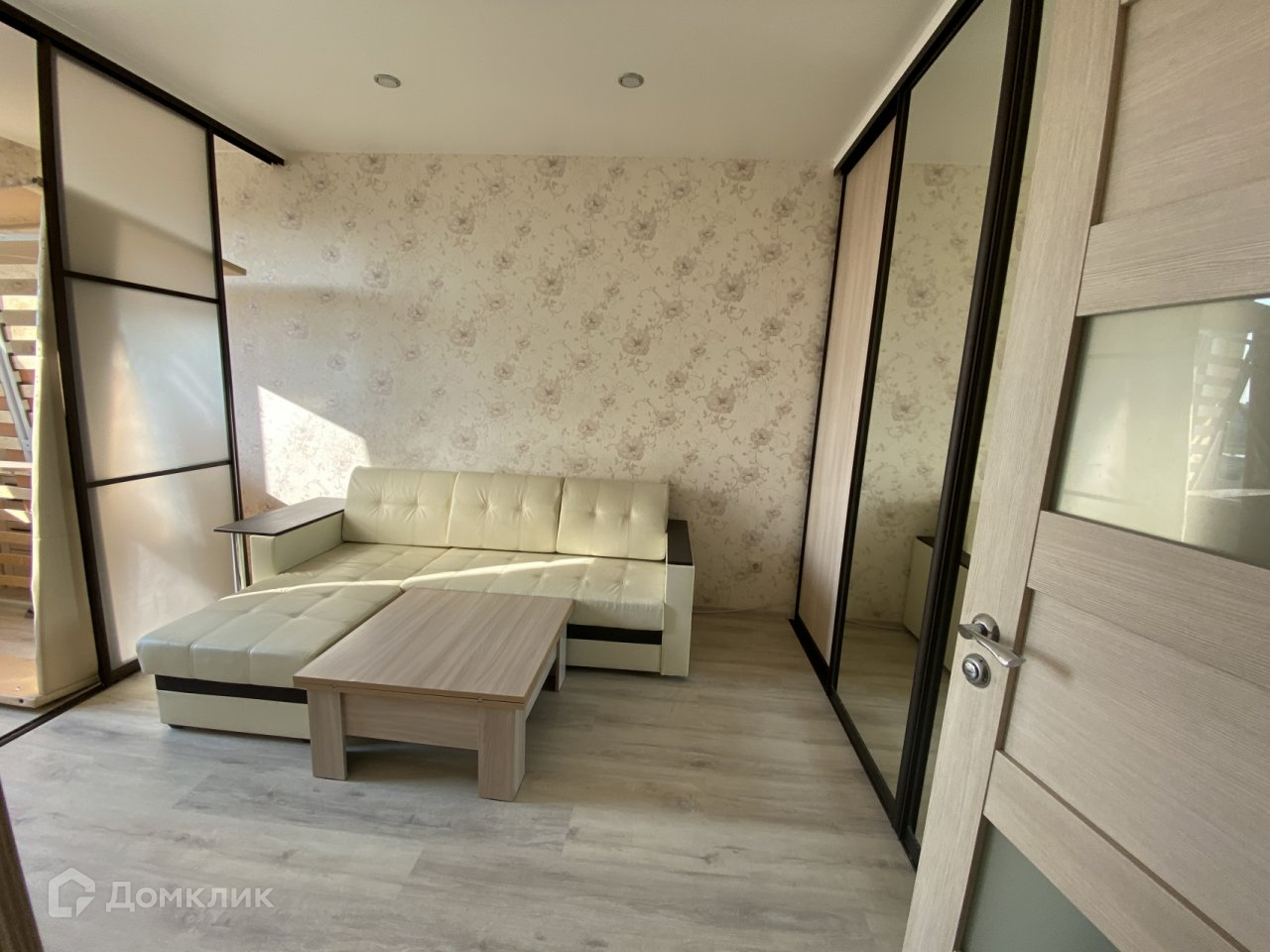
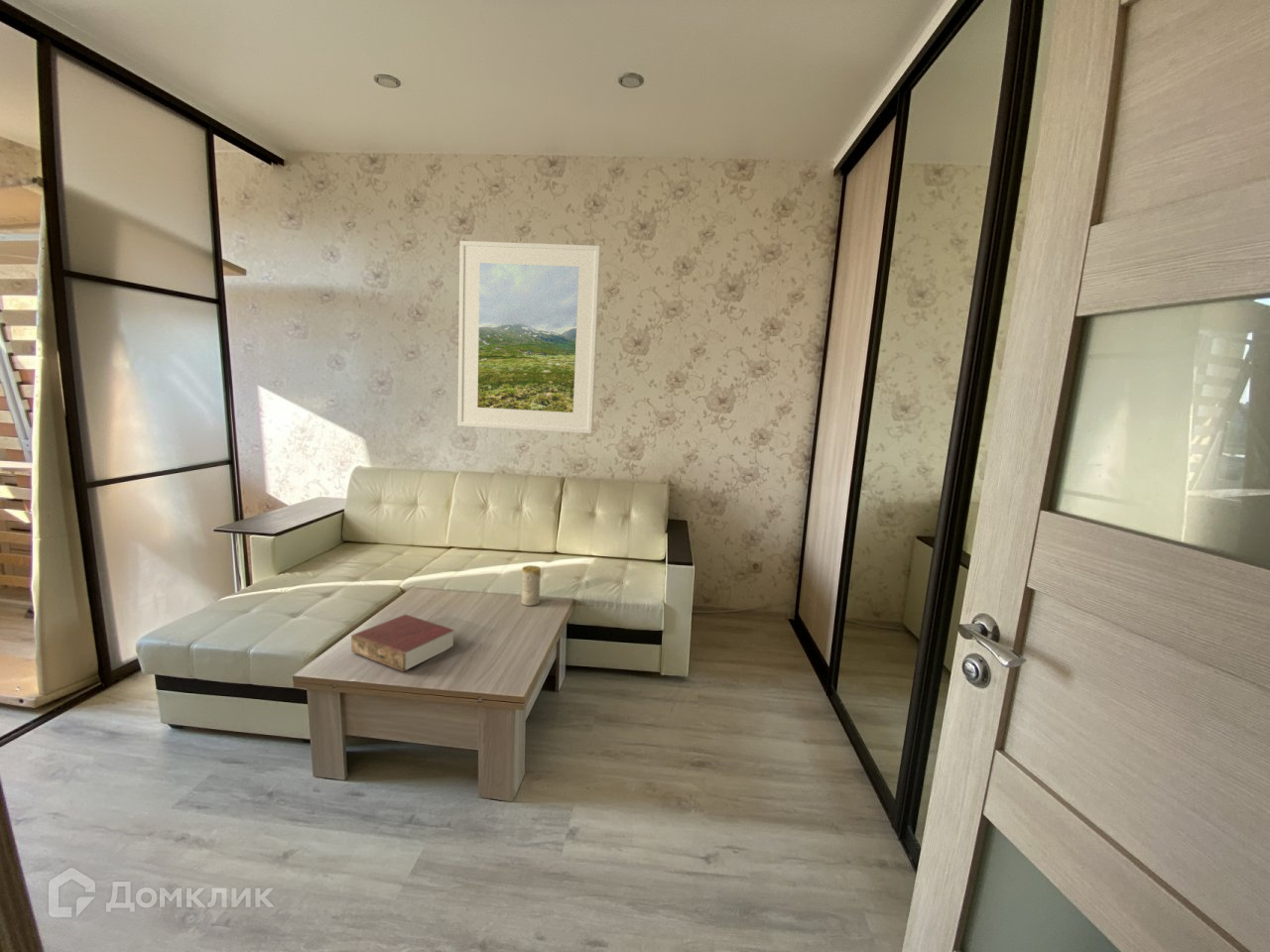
+ candle [520,564,542,606]
+ book [350,614,455,672]
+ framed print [457,240,601,434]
